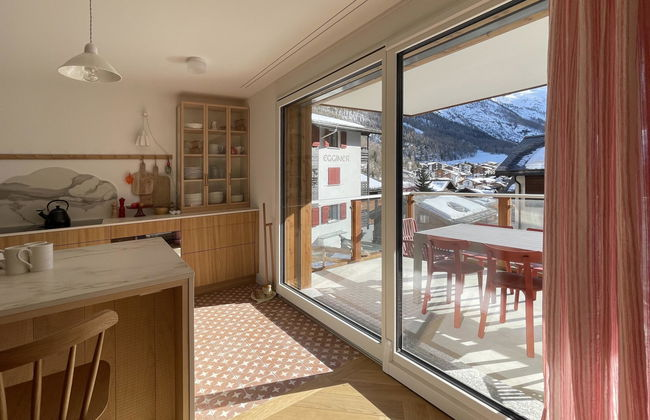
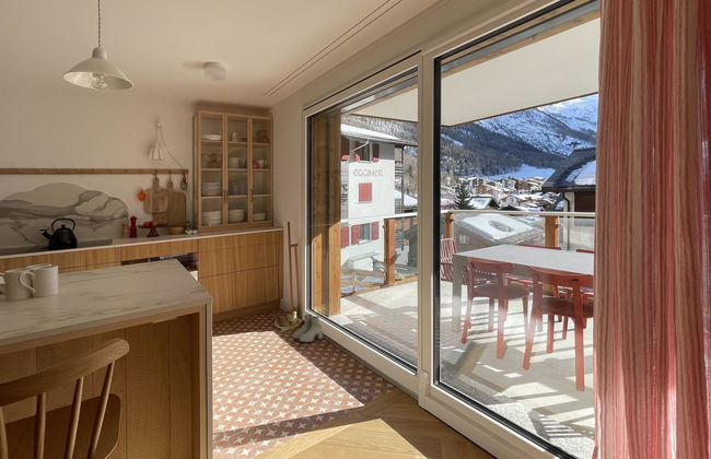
+ boots [292,314,324,343]
